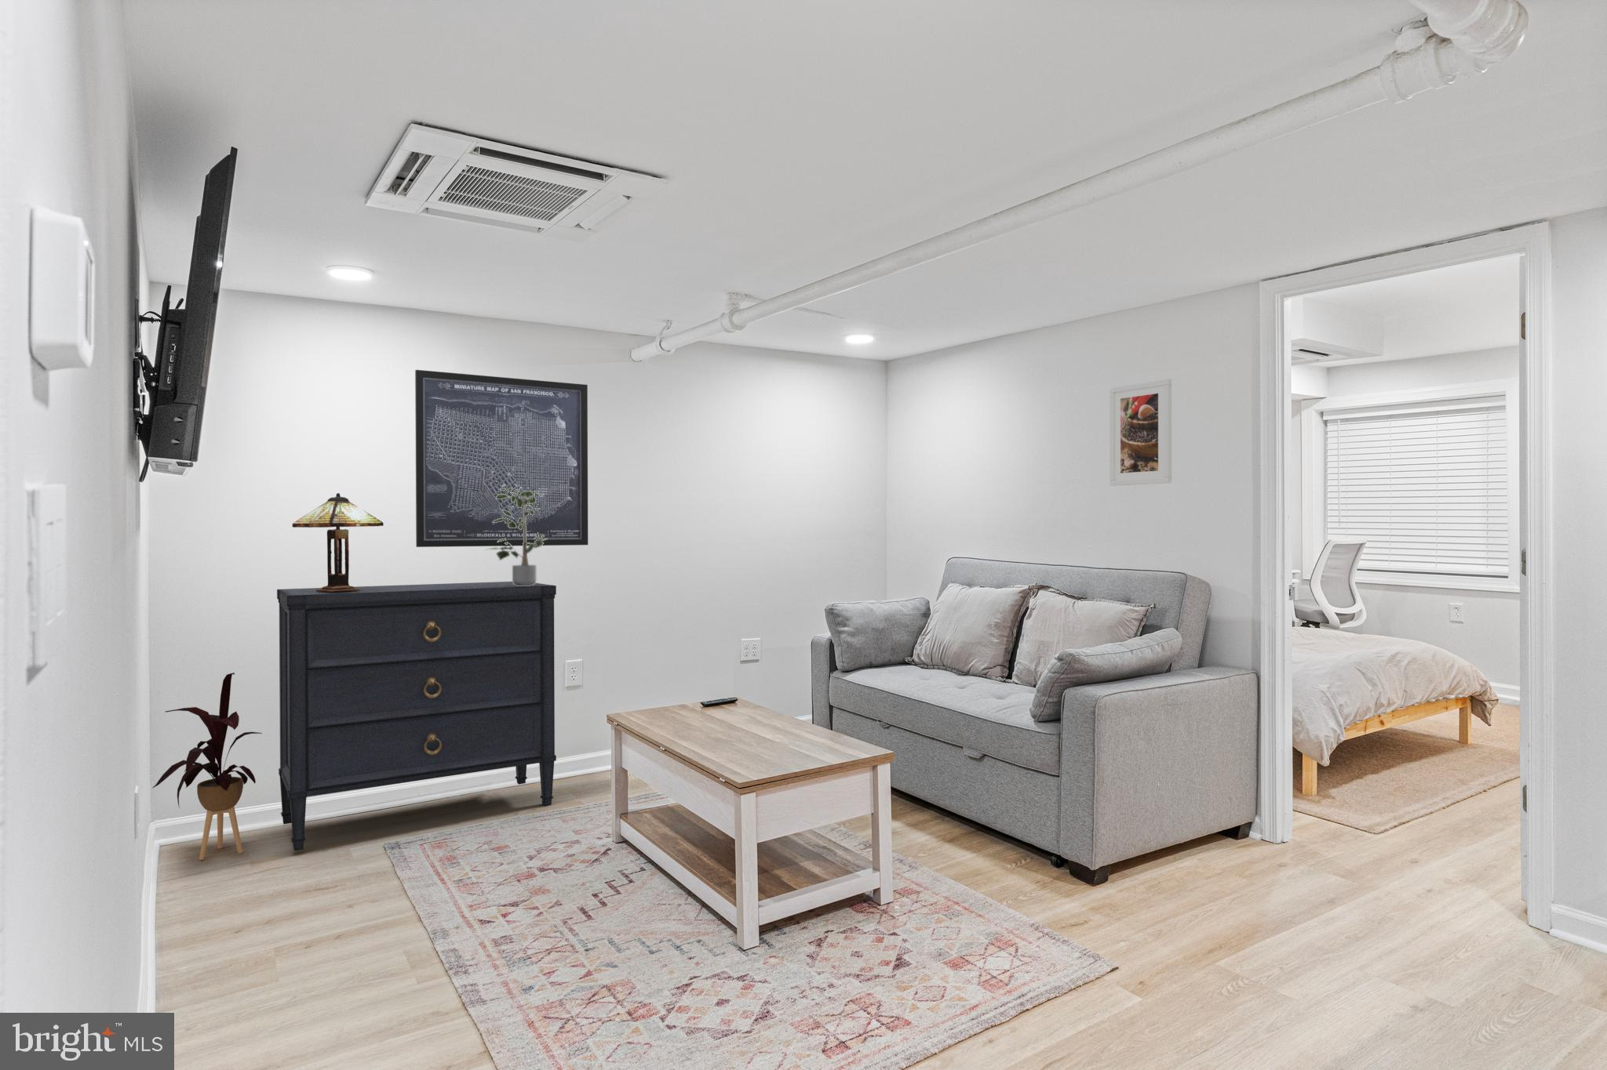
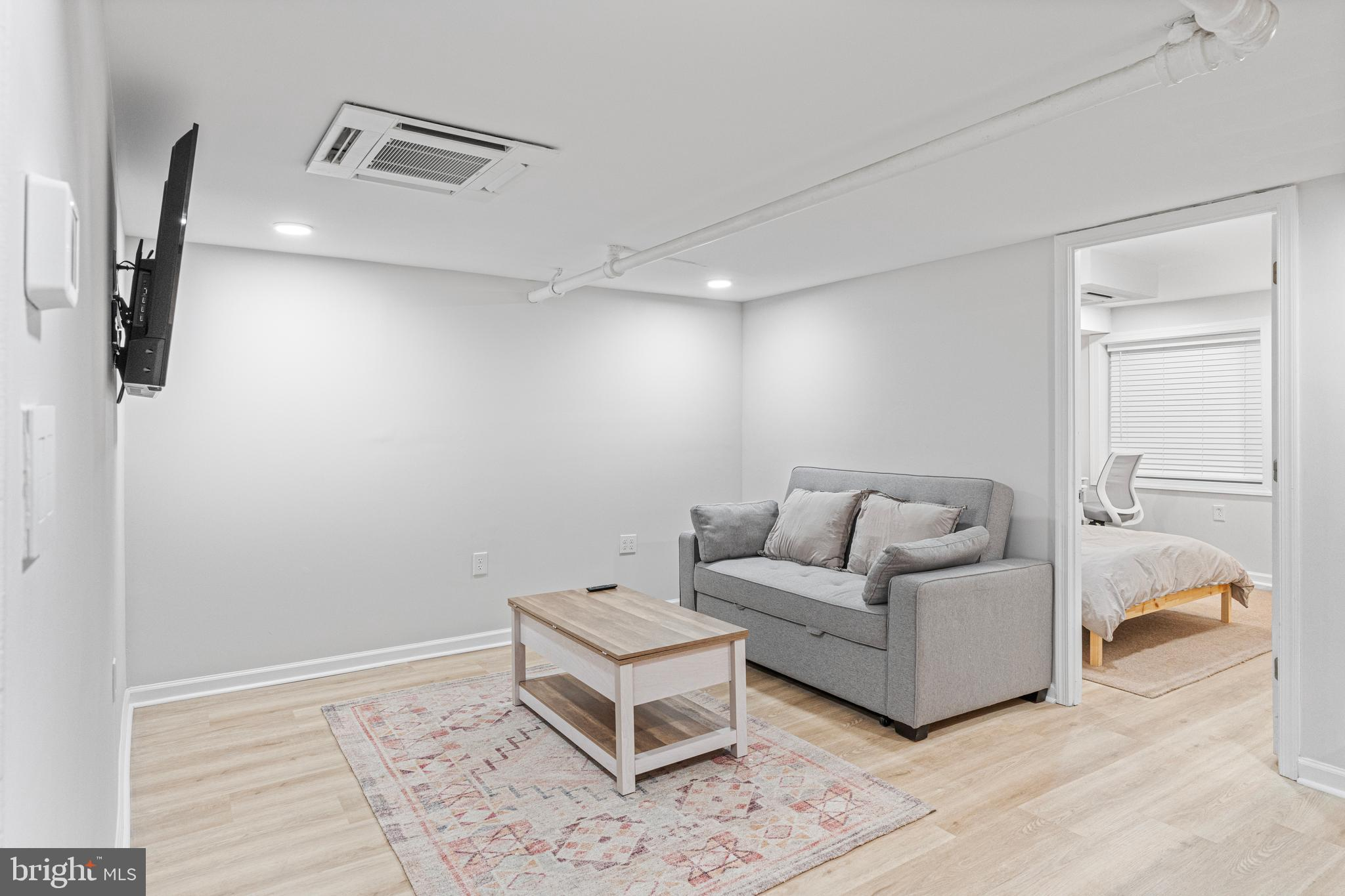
- table lamp [292,492,385,592]
- house plant [152,672,263,861]
- wall art [415,369,589,548]
- potted plant [484,487,547,586]
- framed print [1109,377,1172,487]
- dresser [276,580,557,851]
